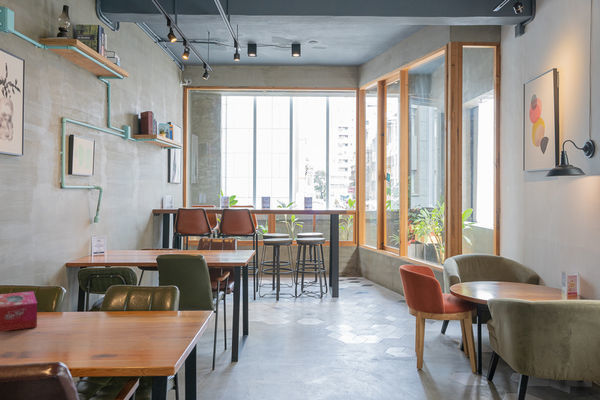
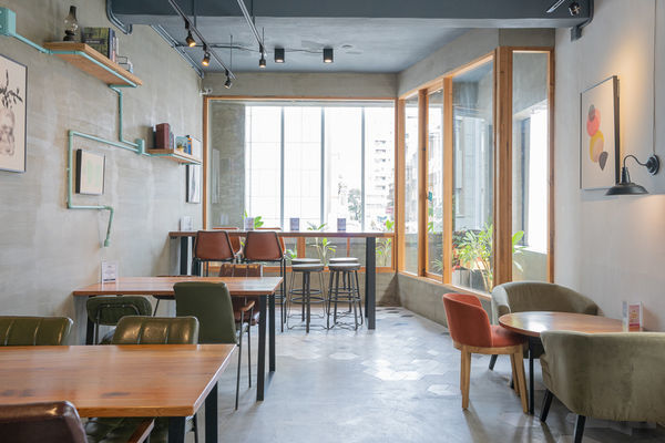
- tissue box [0,290,38,333]
